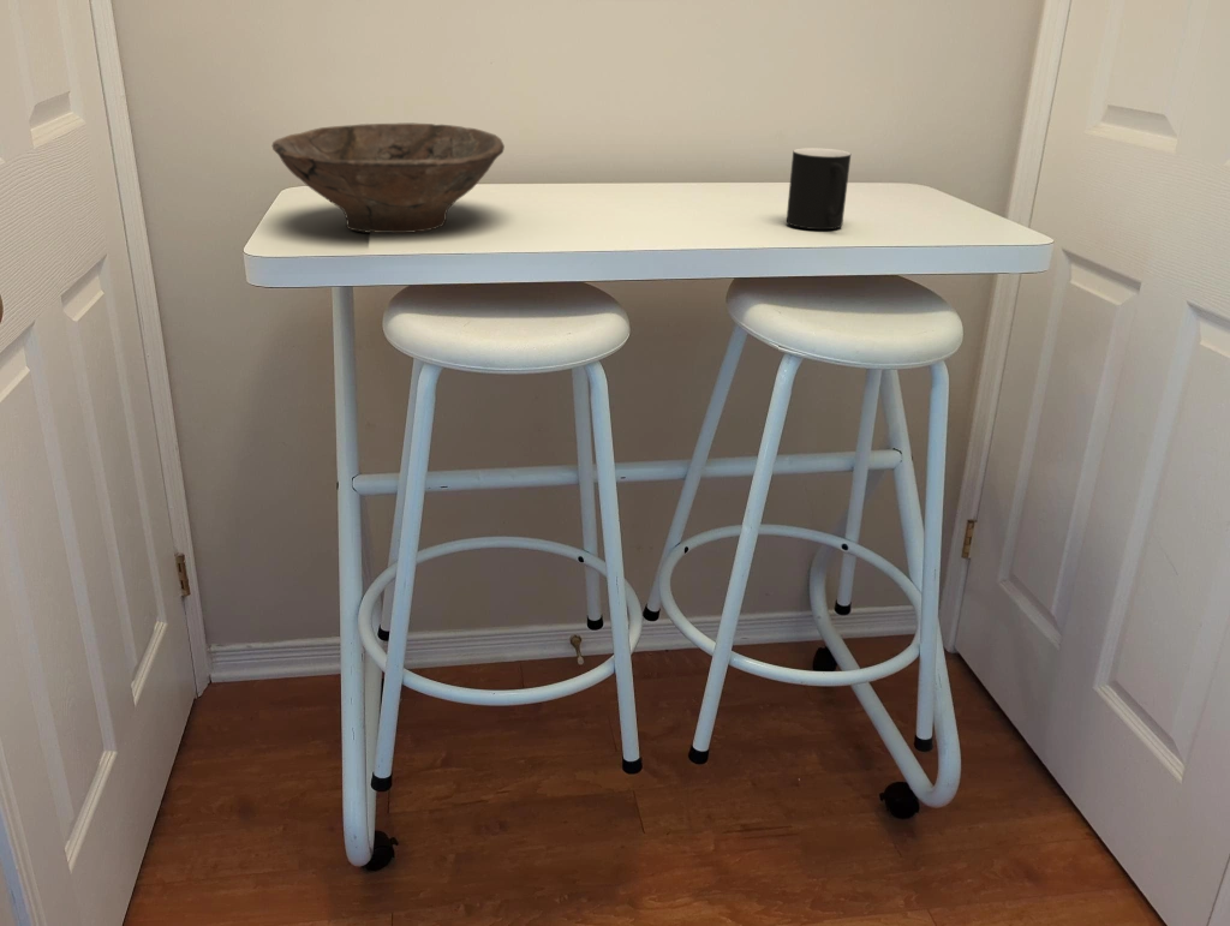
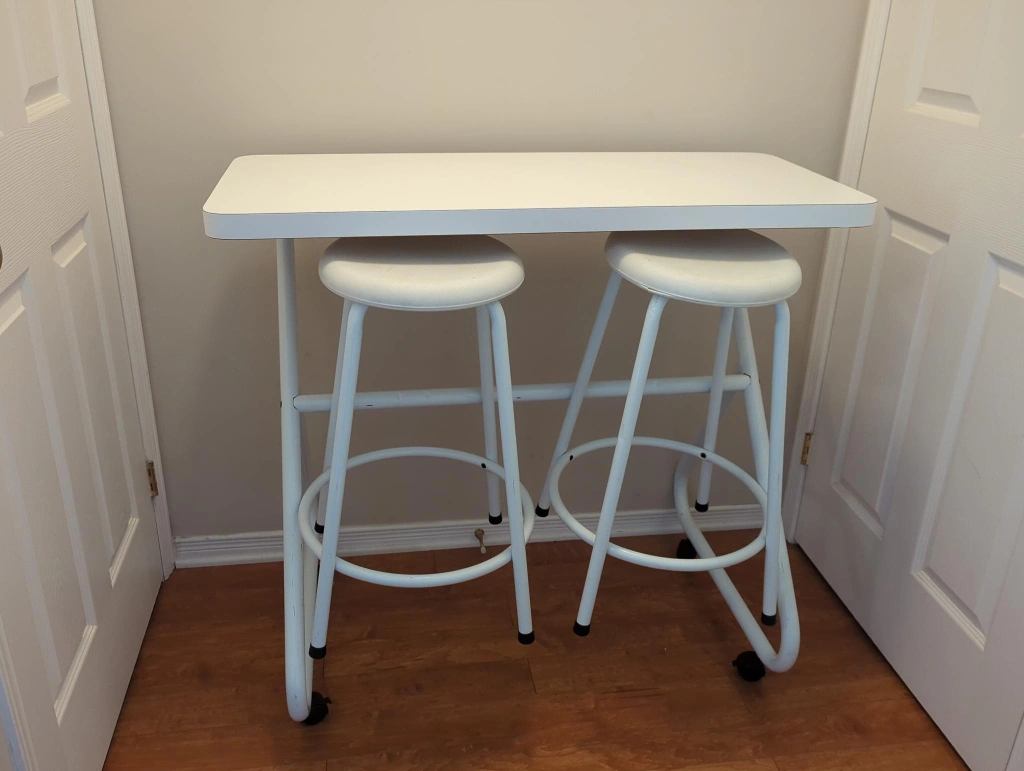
- cup [786,147,852,231]
- bowl [271,123,506,234]
